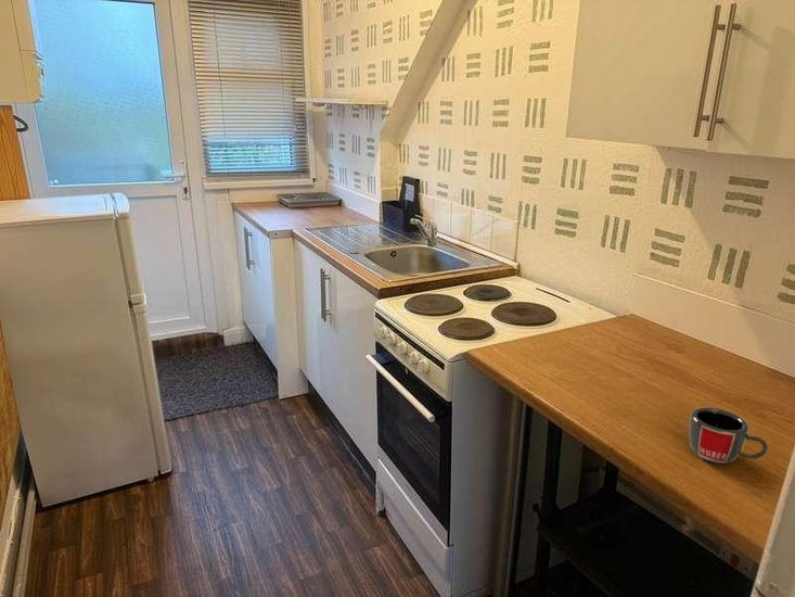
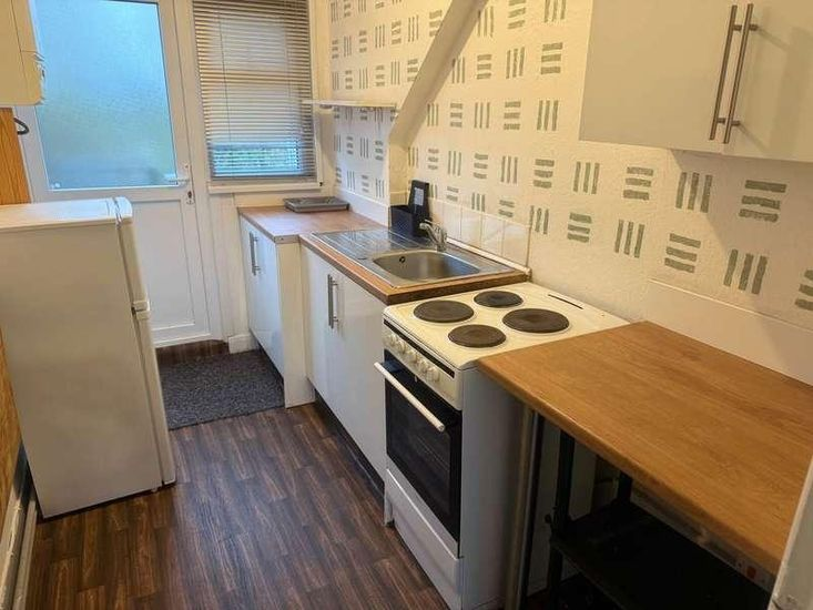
- mug [688,406,769,465]
